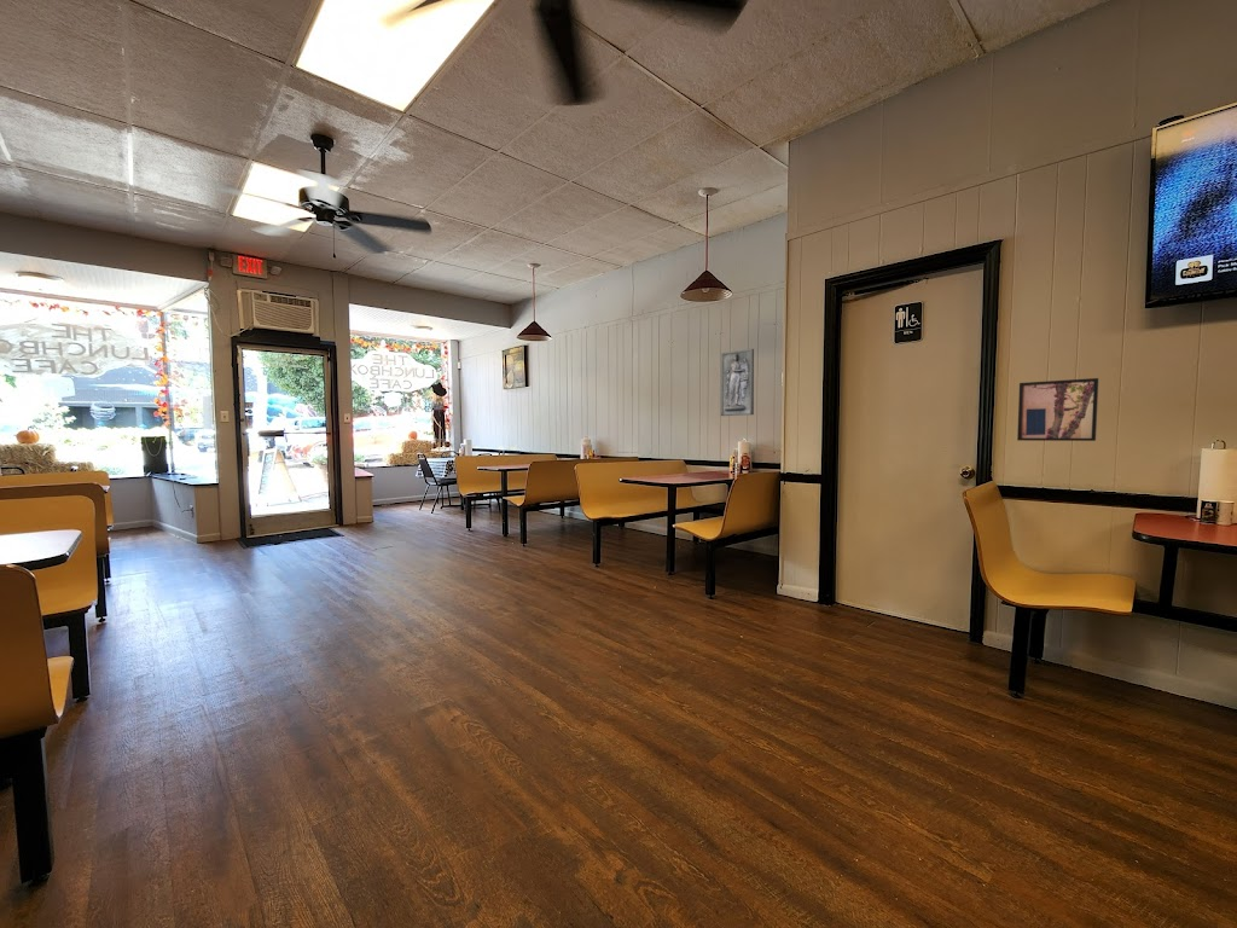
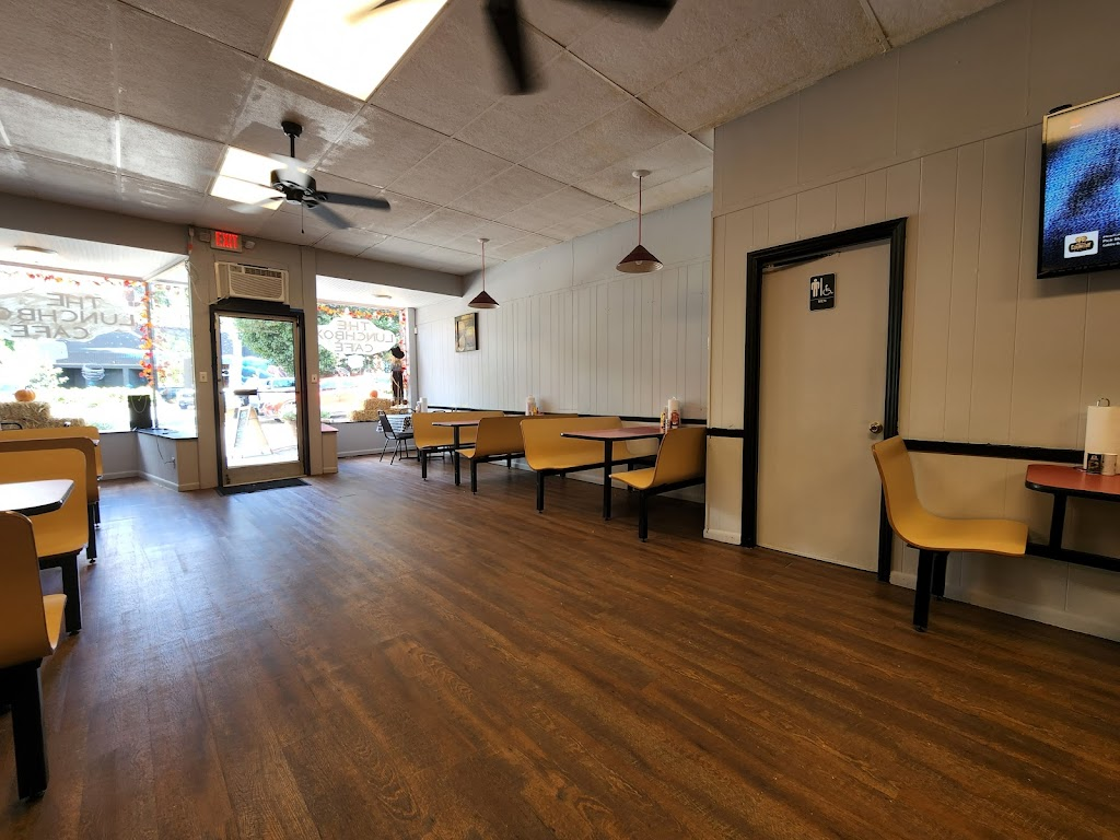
- wall art [1016,377,1099,442]
- relief panel [720,348,755,417]
